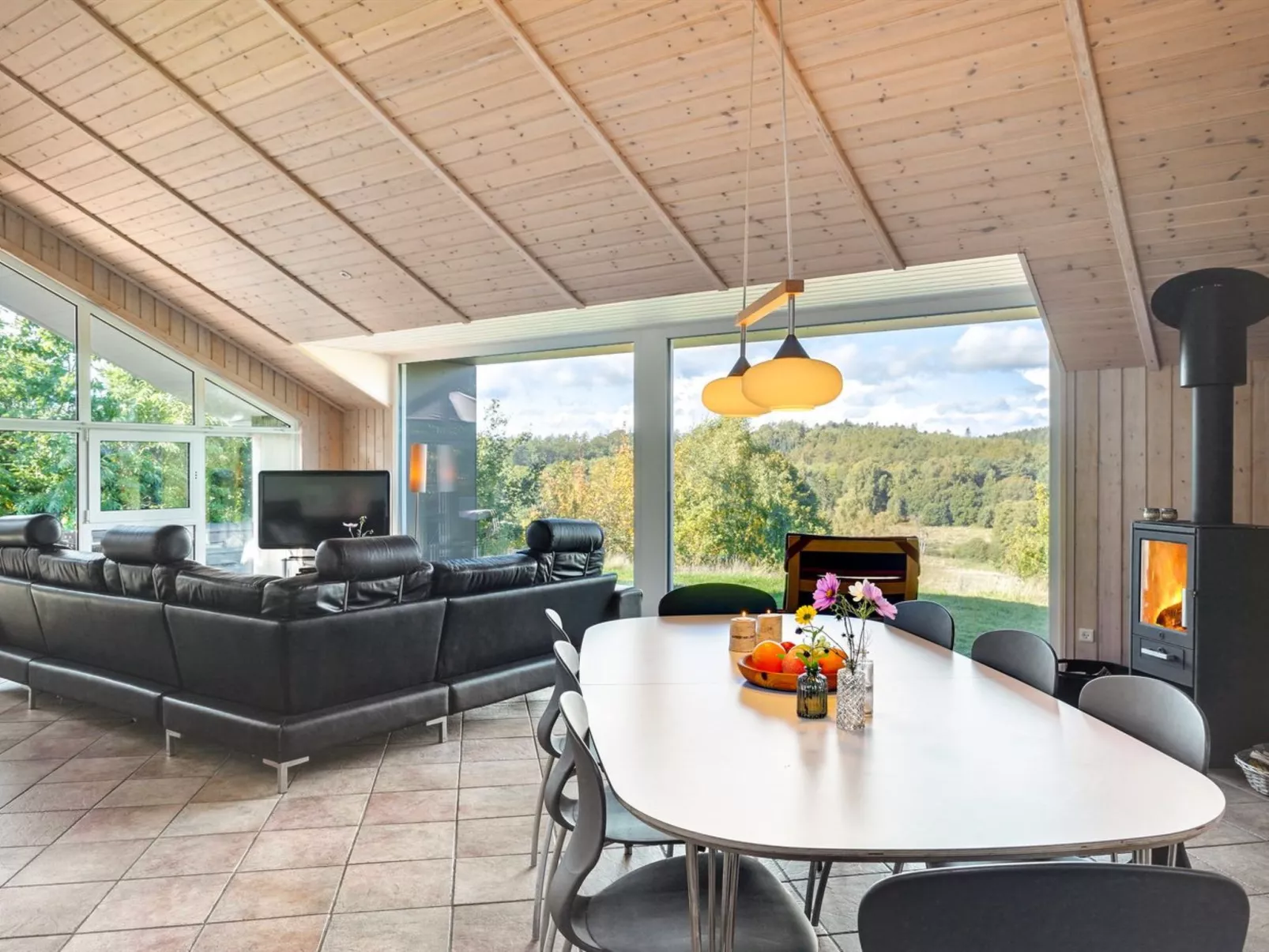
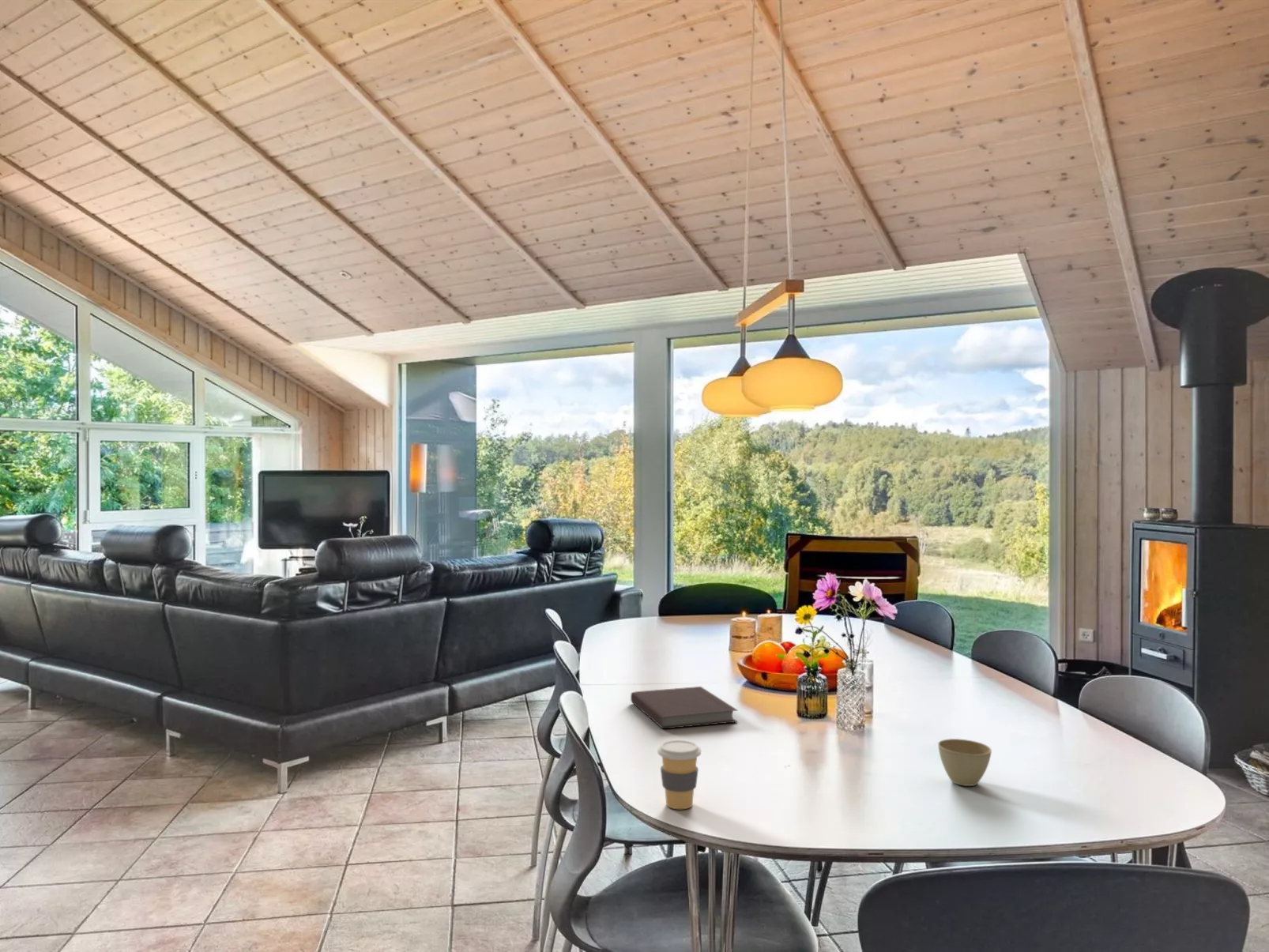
+ notebook [630,686,739,729]
+ coffee cup [657,739,702,810]
+ flower pot [937,738,992,787]
